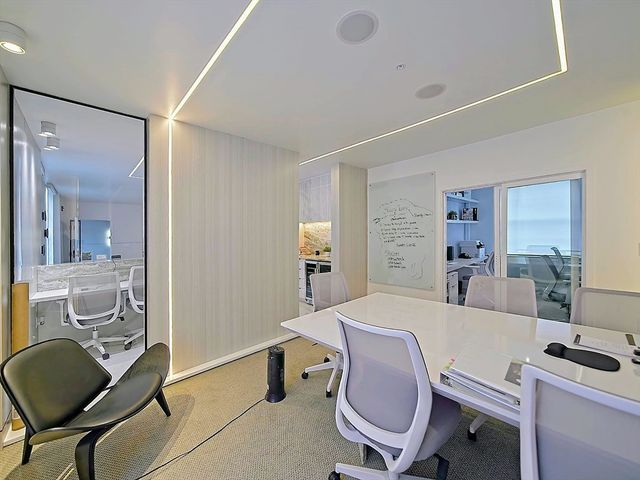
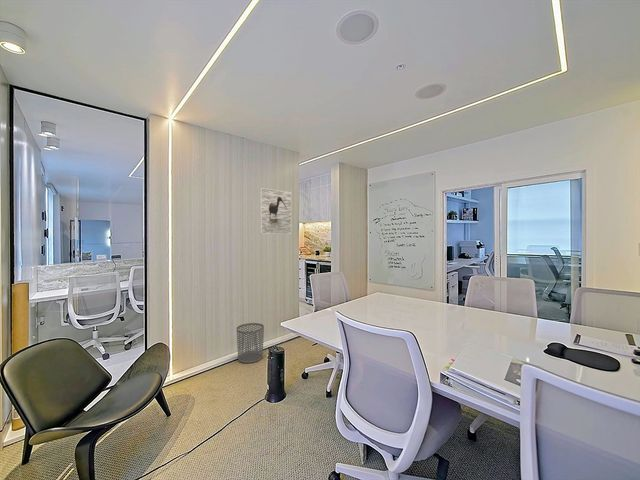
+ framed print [259,187,292,235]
+ waste bin [236,322,265,364]
